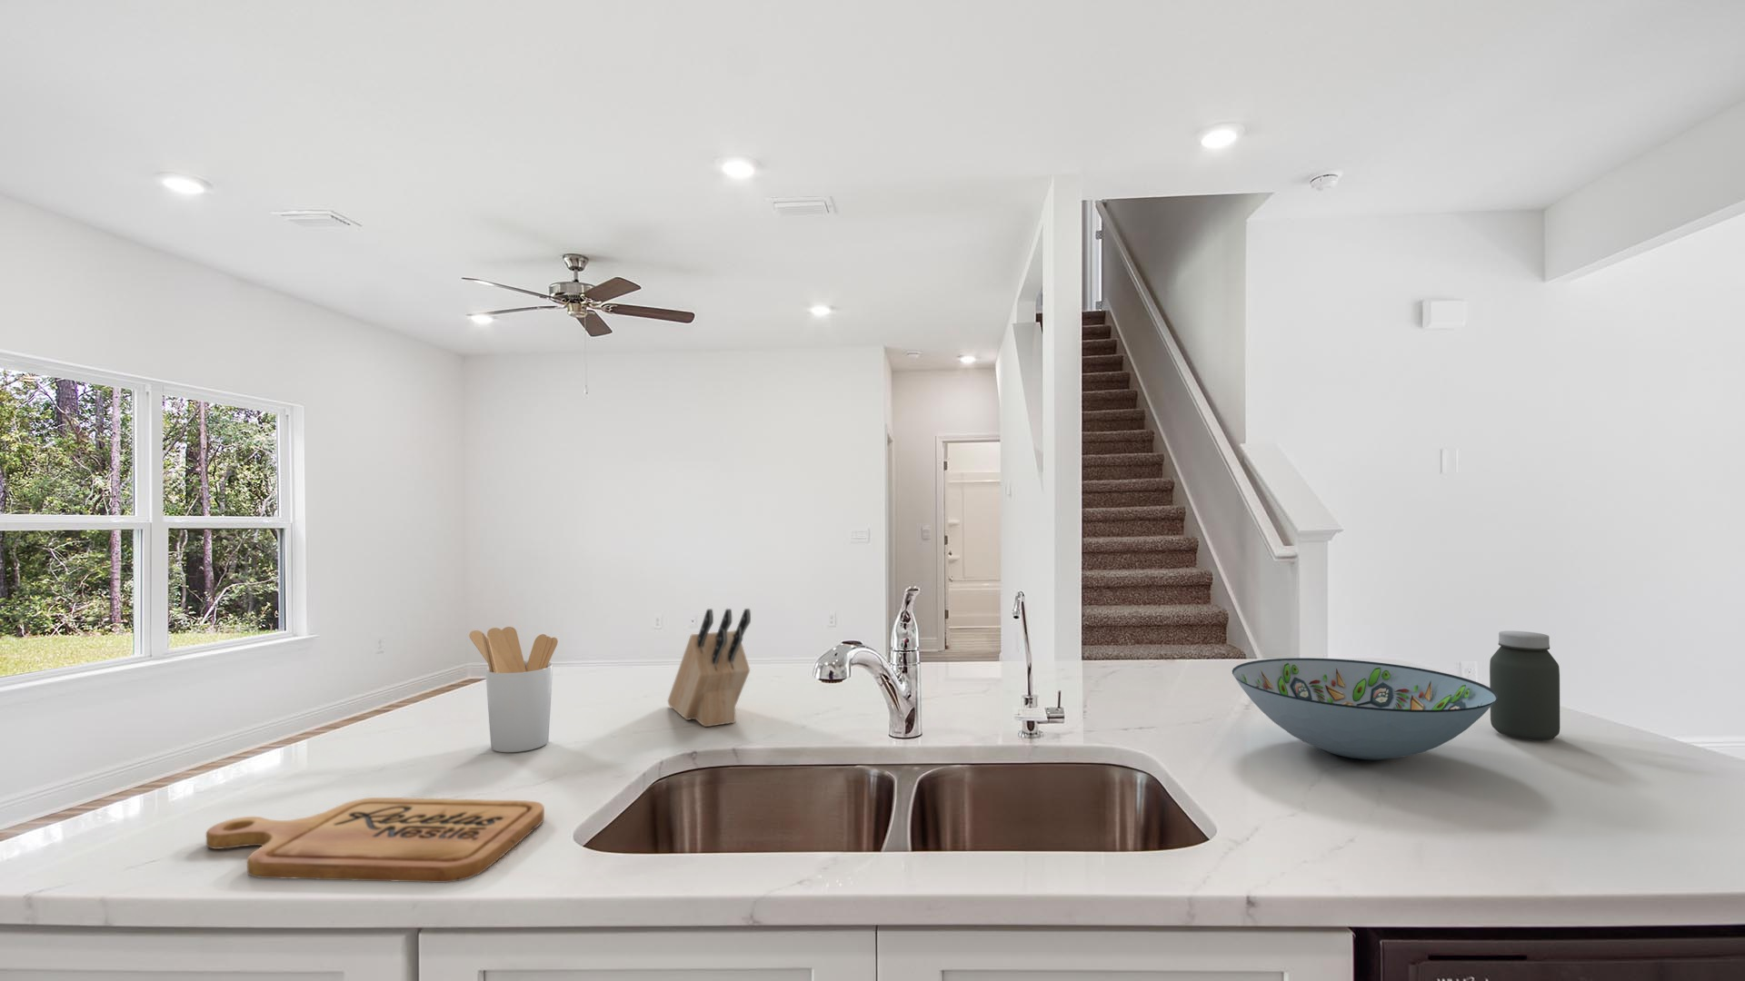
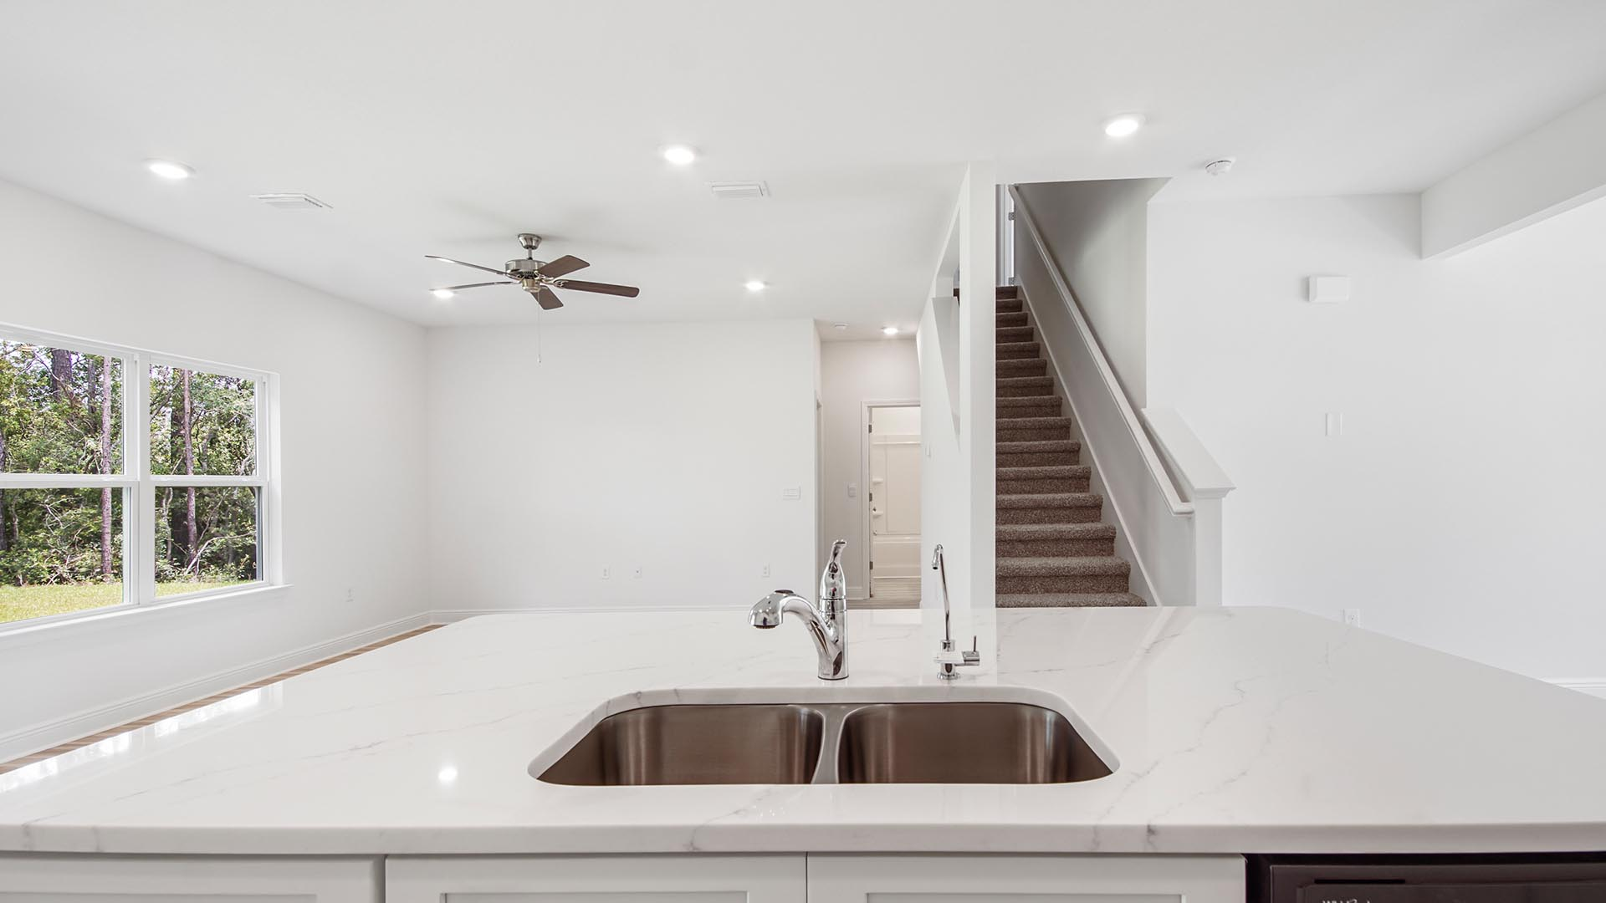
- cutting board [205,797,545,884]
- knife block [668,607,751,727]
- jar [1489,630,1560,741]
- utensil holder [469,625,558,753]
- decorative bowl [1232,656,1498,761]
